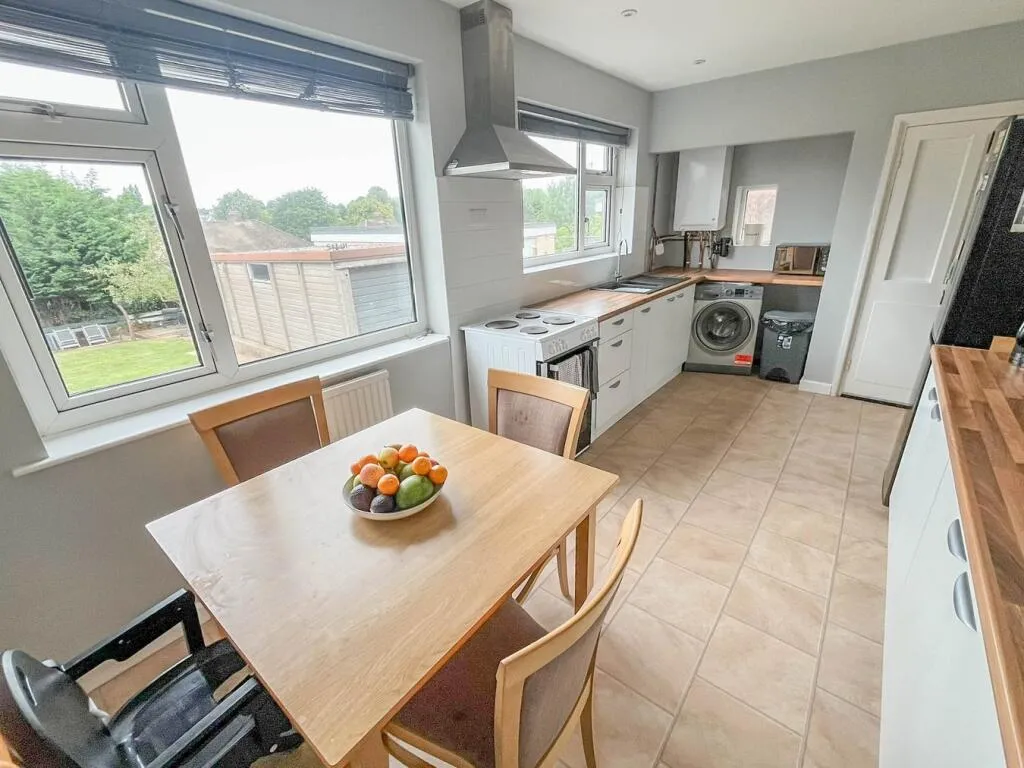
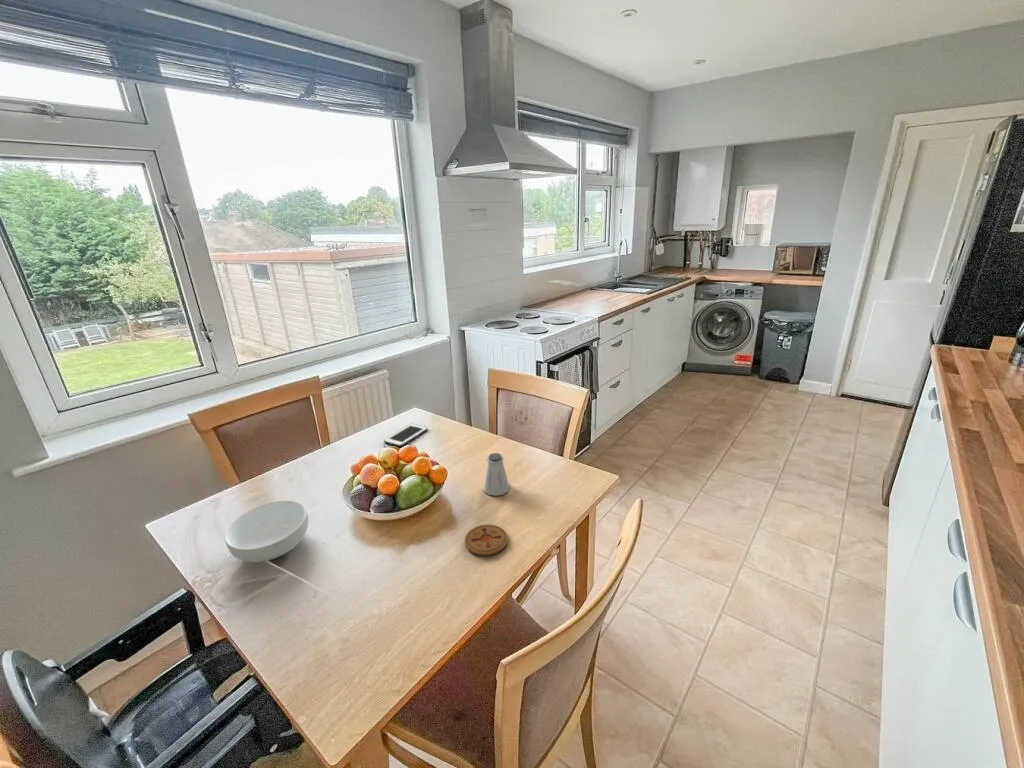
+ coaster [464,524,509,556]
+ cell phone [383,423,428,448]
+ cereal bowl [224,499,309,563]
+ saltshaker [482,452,511,497]
